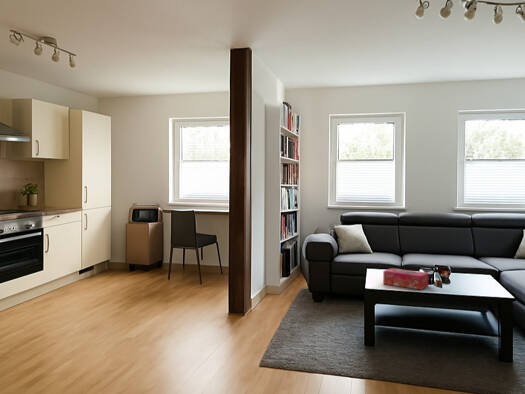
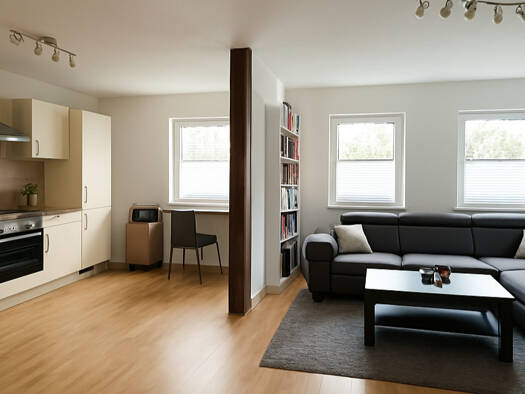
- tissue box [382,267,429,291]
